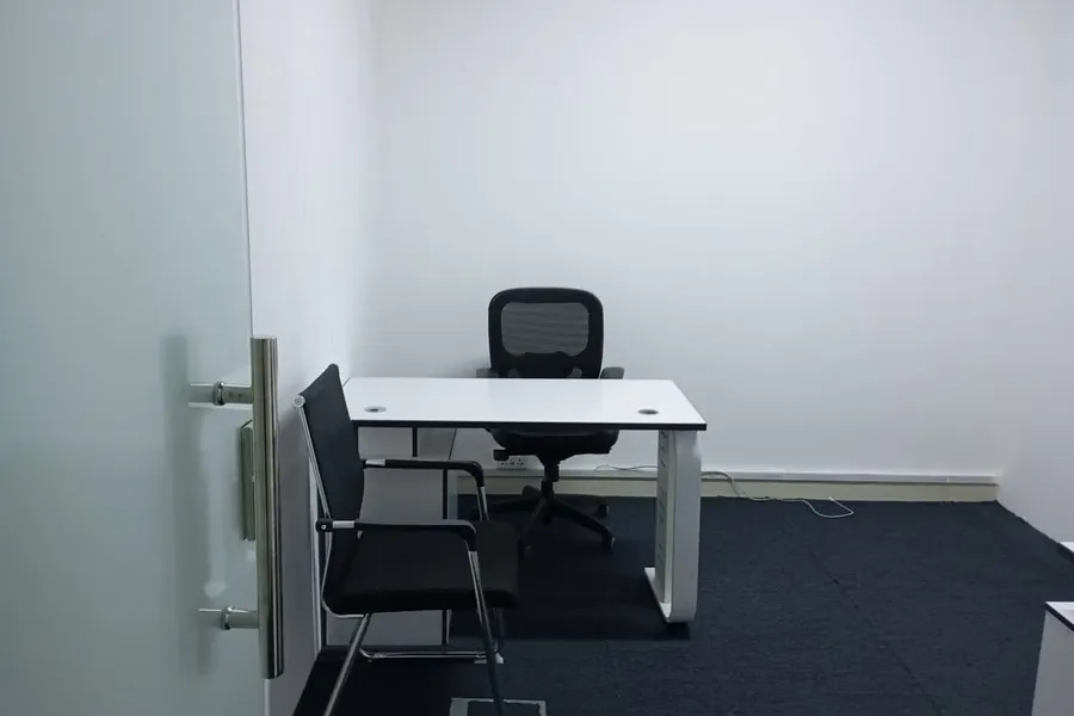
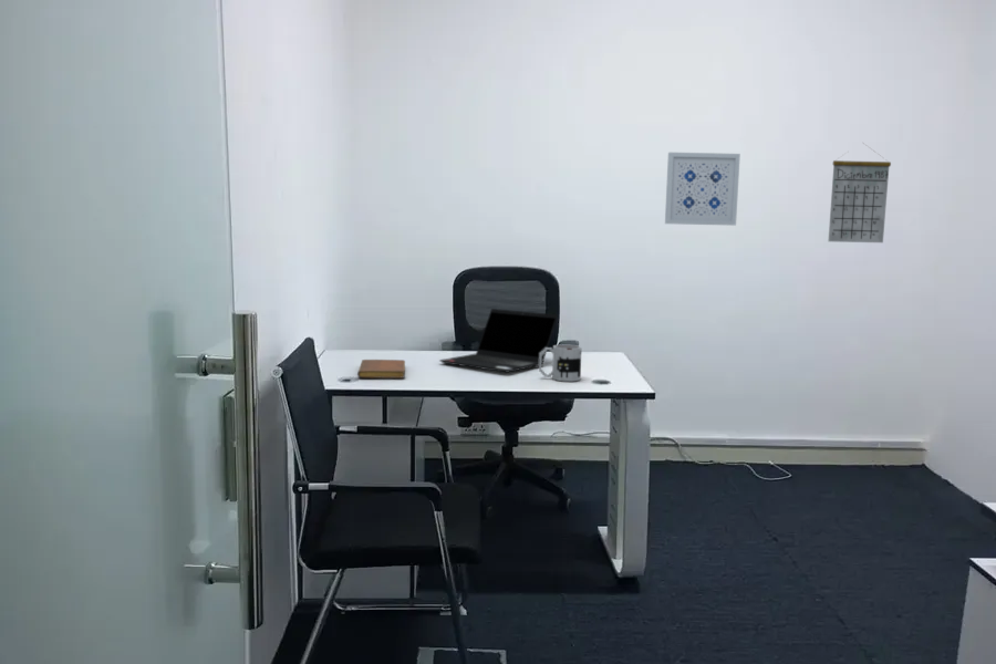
+ wall art [664,152,741,227]
+ notebook [356,359,406,380]
+ mug [538,343,583,383]
+ calendar [827,143,892,243]
+ laptop computer [438,308,559,374]
